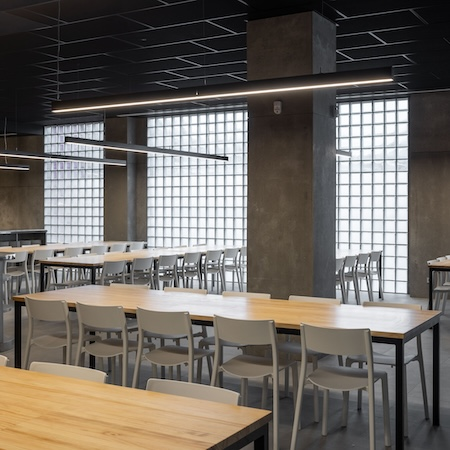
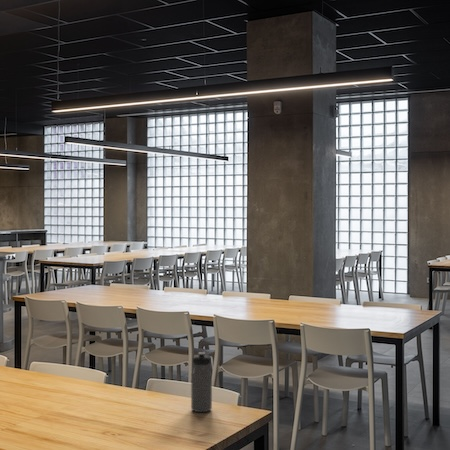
+ water bottle [190,351,213,413]
